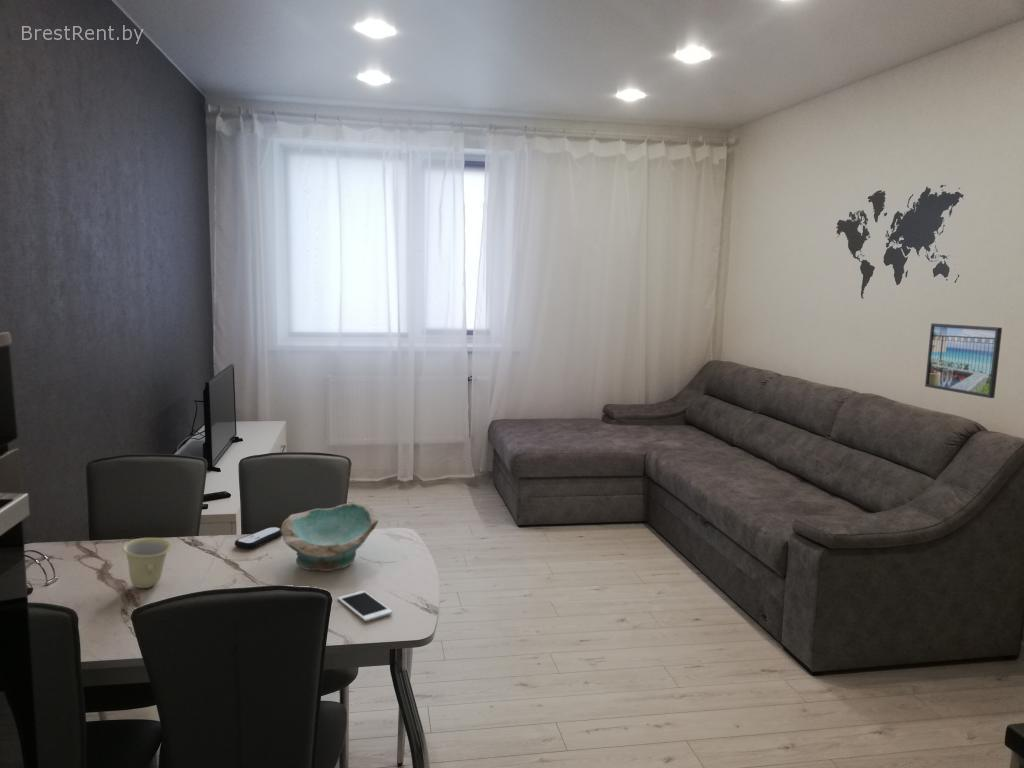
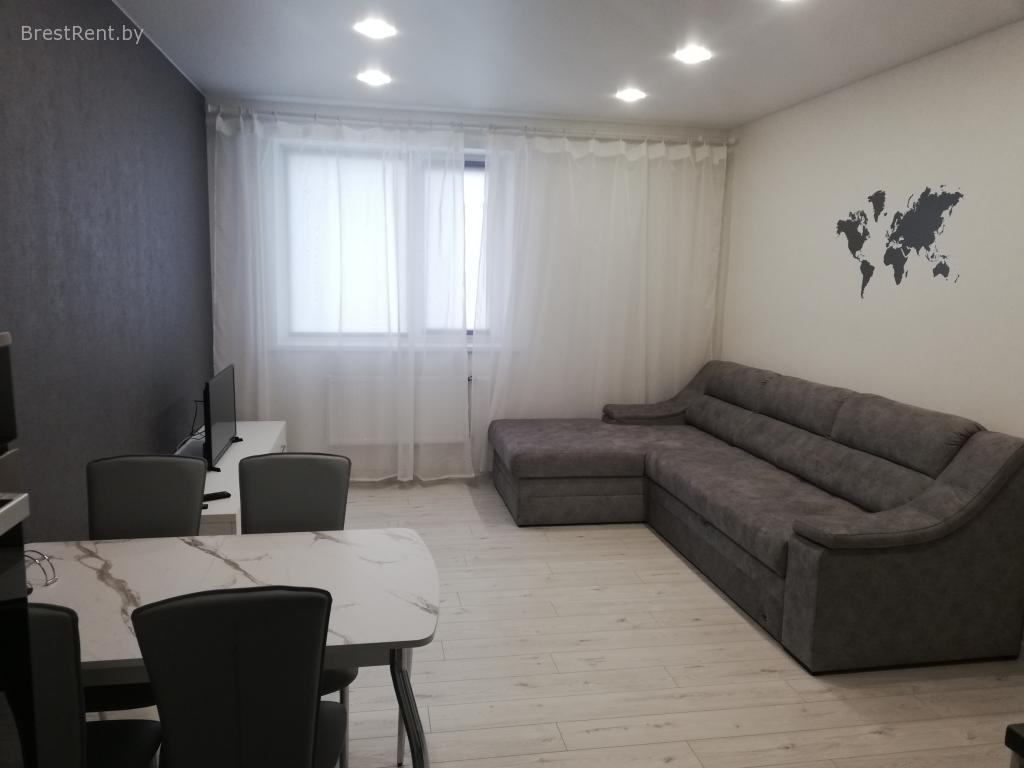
- remote control [234,526,283,550]
- bowl [280,501,379,572]
- cell phone [337,590,393,622]
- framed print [924,322,1003,399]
- cup [122,537,173,589]
